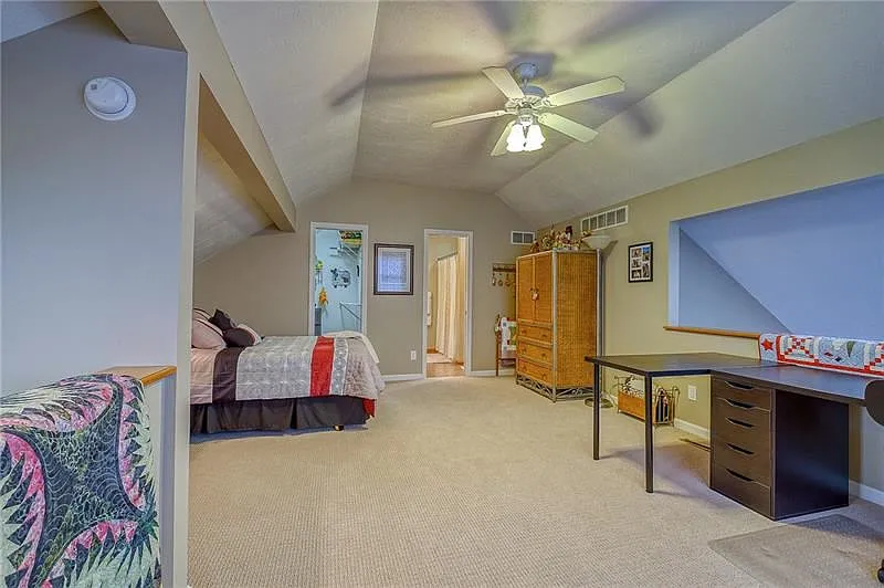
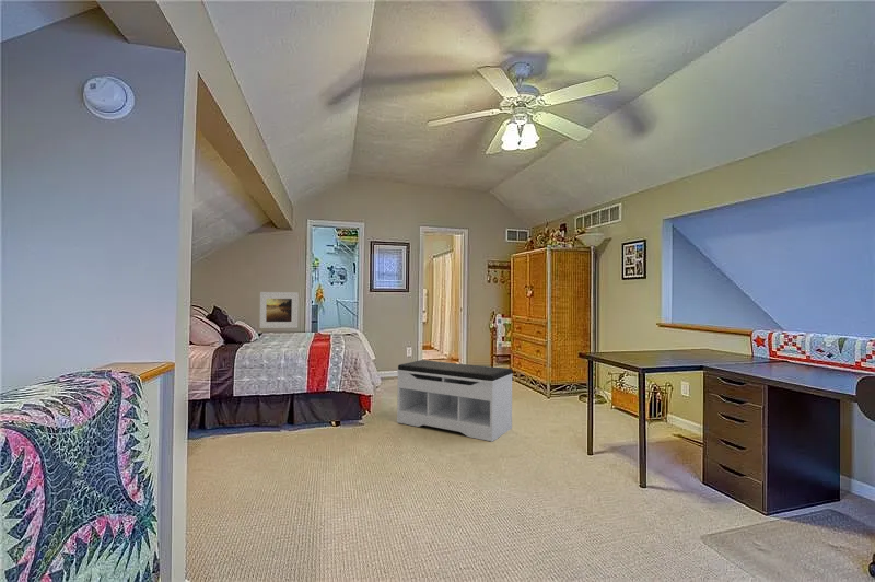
+ bench [396,359,514,443]
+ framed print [259,291,300,329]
